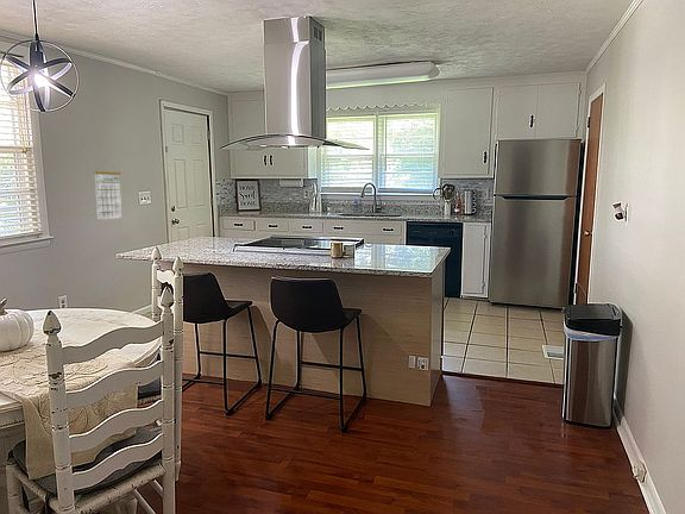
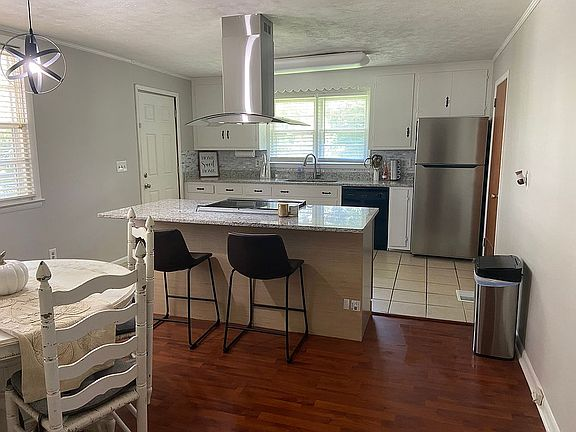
- calendar [93,159,124,221]
